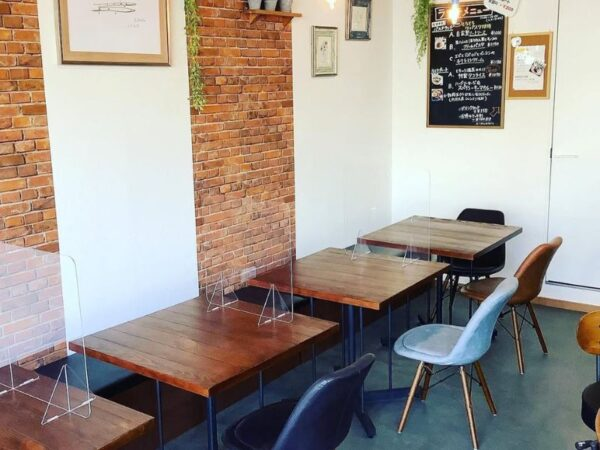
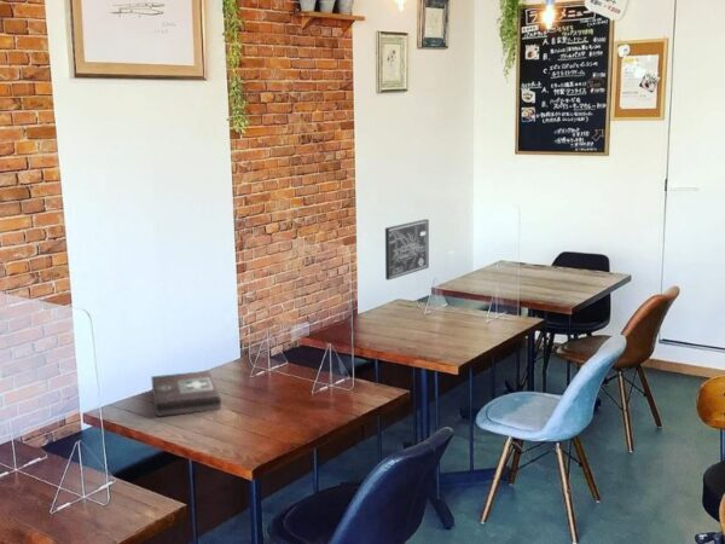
+ wall art [384,218,430,282]
+ first aid kit [150,370,222,418]
